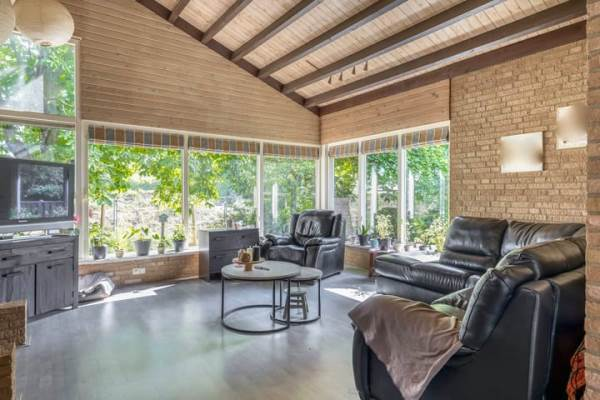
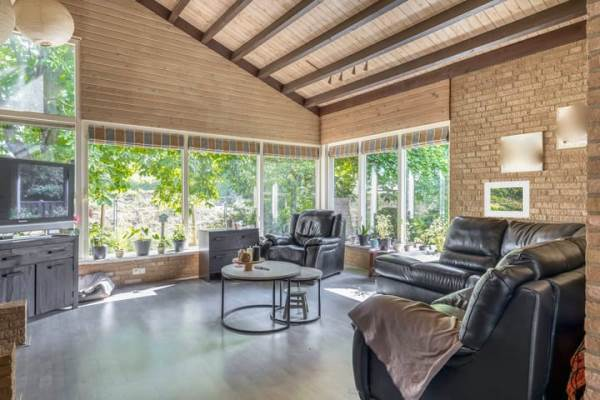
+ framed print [483,180,531,219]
